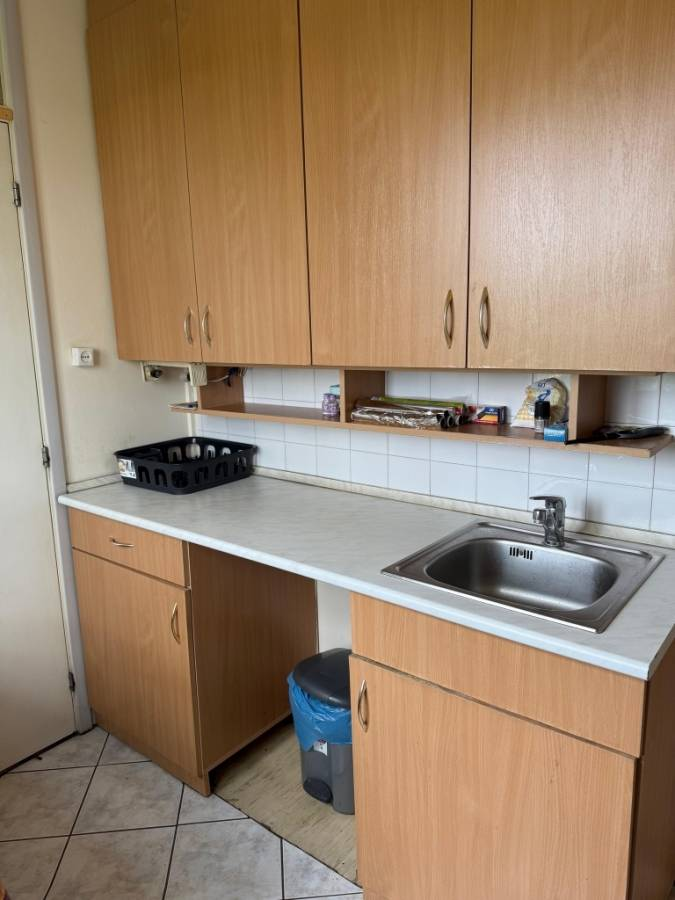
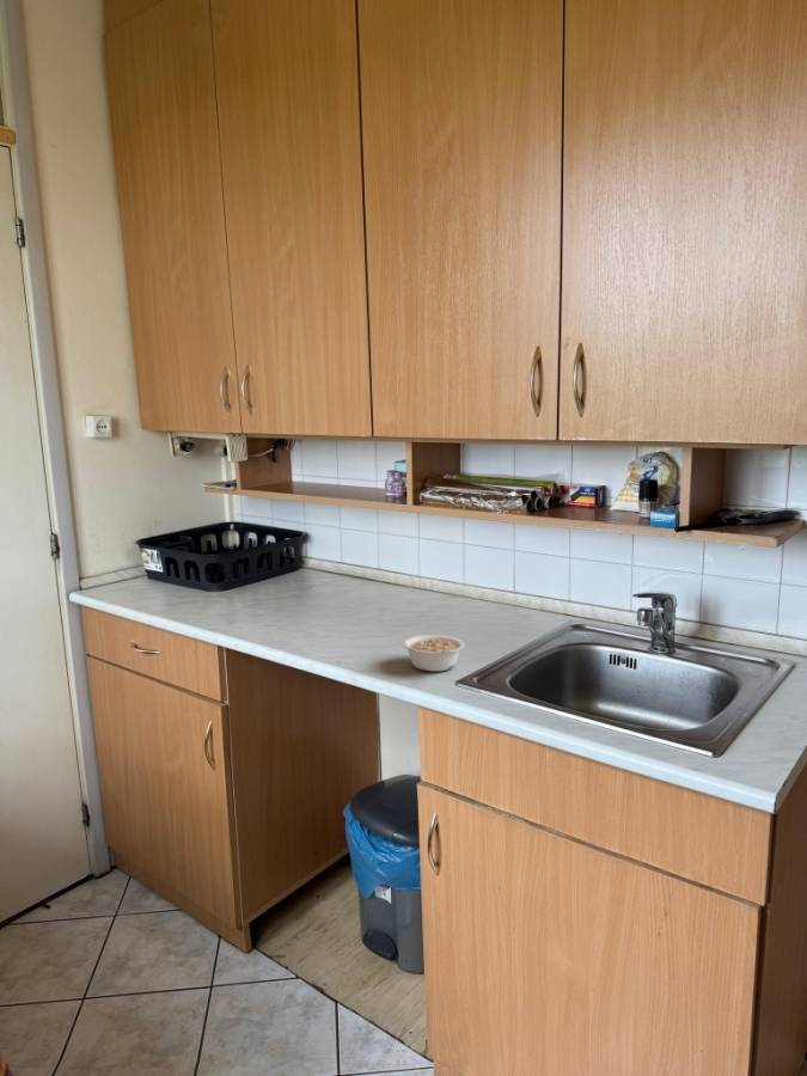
+ legume [402,634,466,672]
